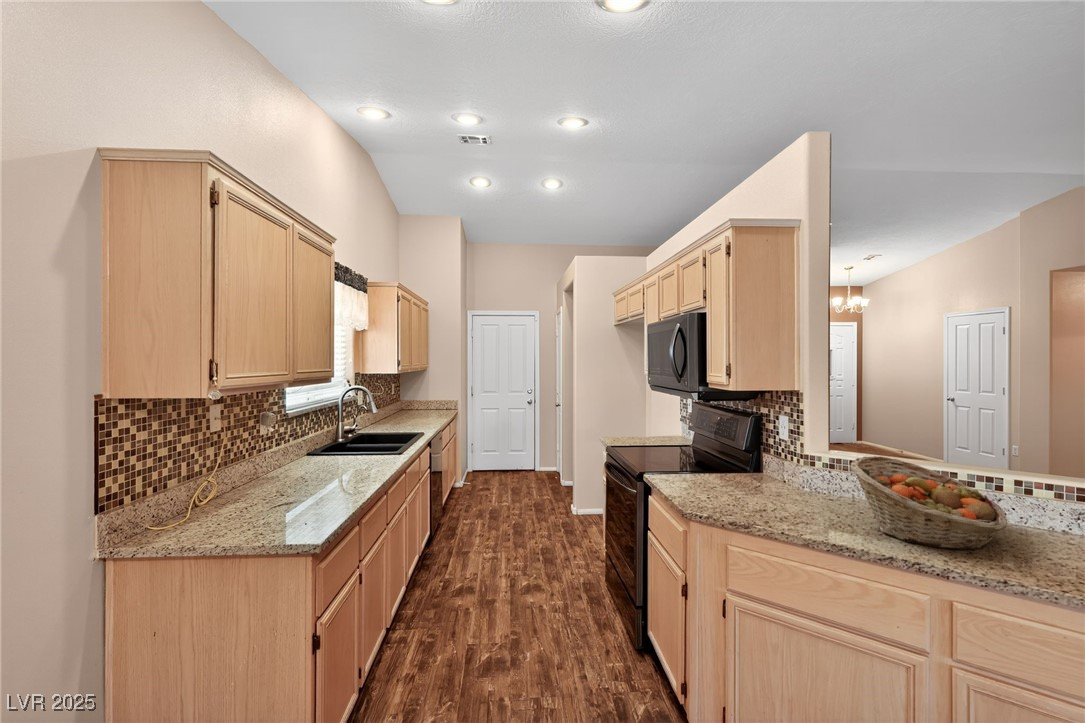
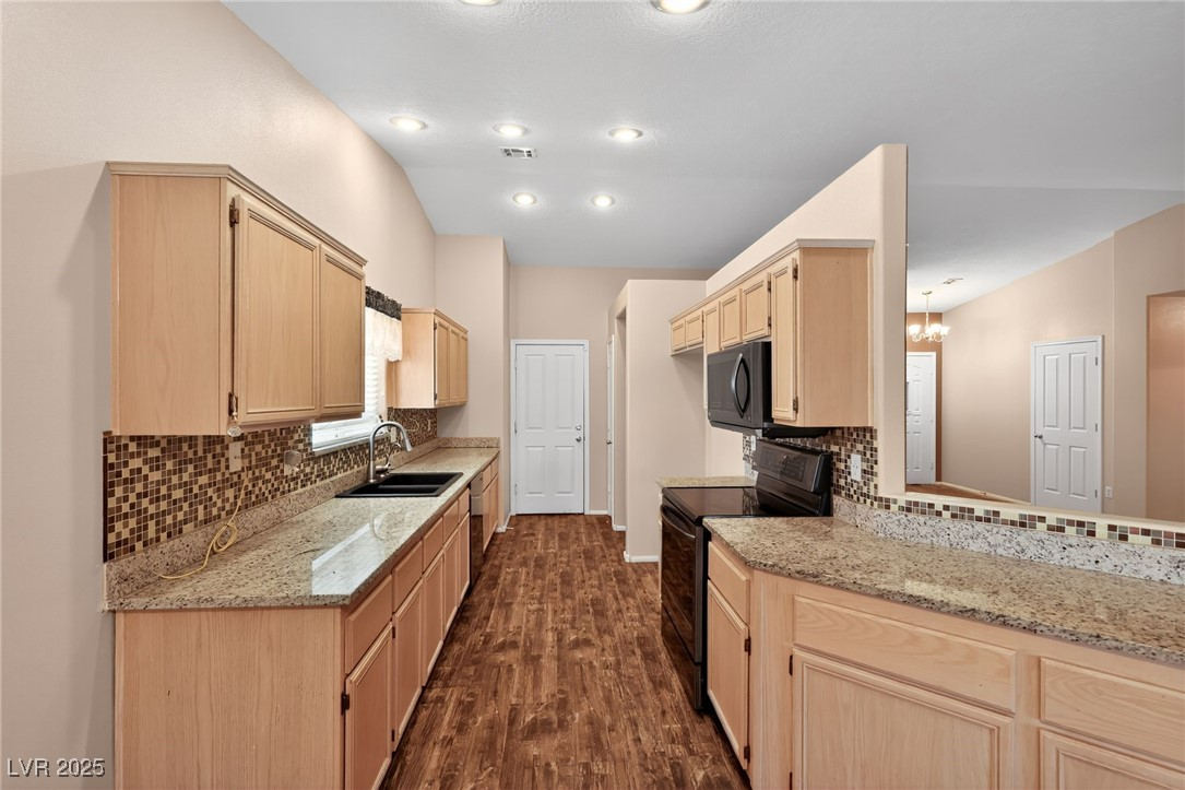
- fruit basket [850,455,1008,551]
